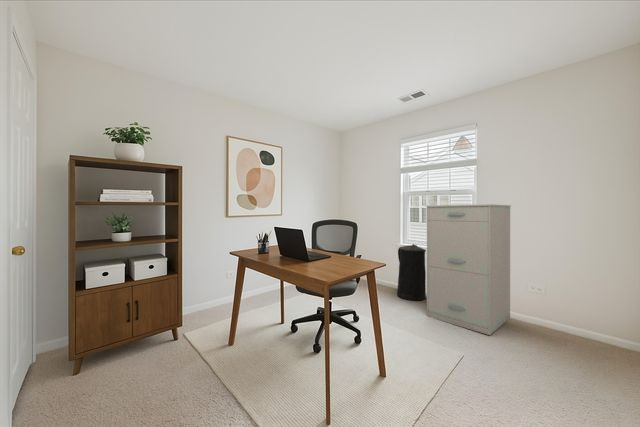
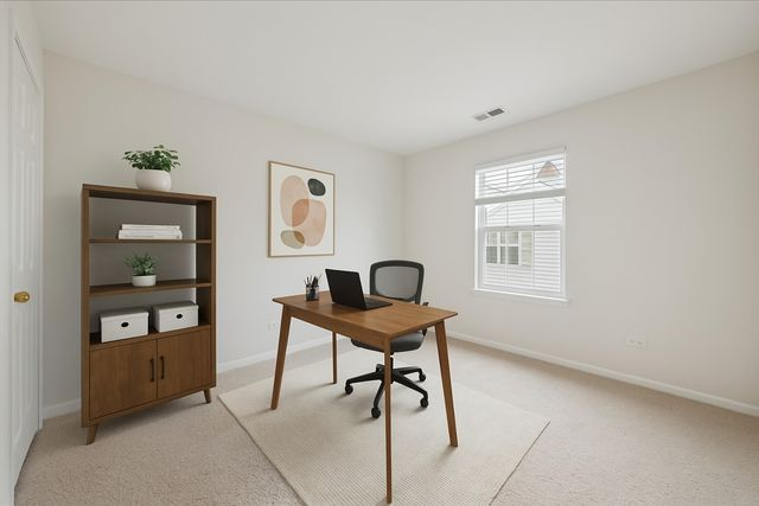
- filing cabinet [425,203,512,336]
- trash can [396,243,427,301]
